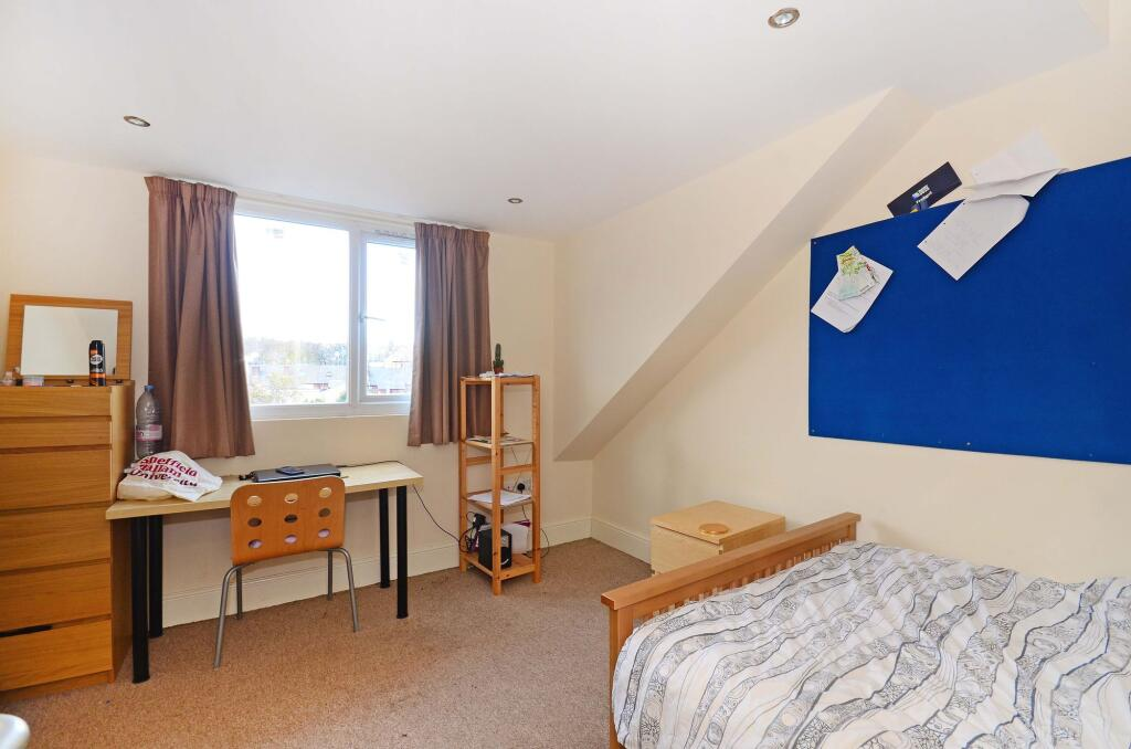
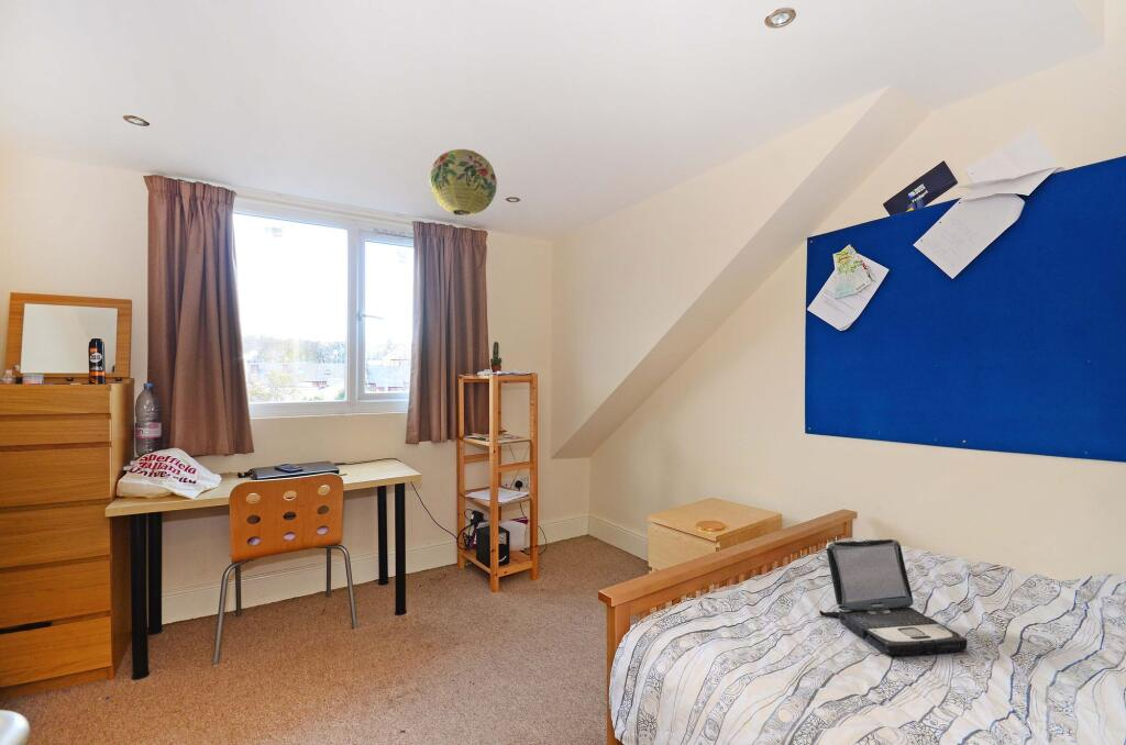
+ laptop [818,538,969,656]
+ paper lantern [428,148,498,216]
